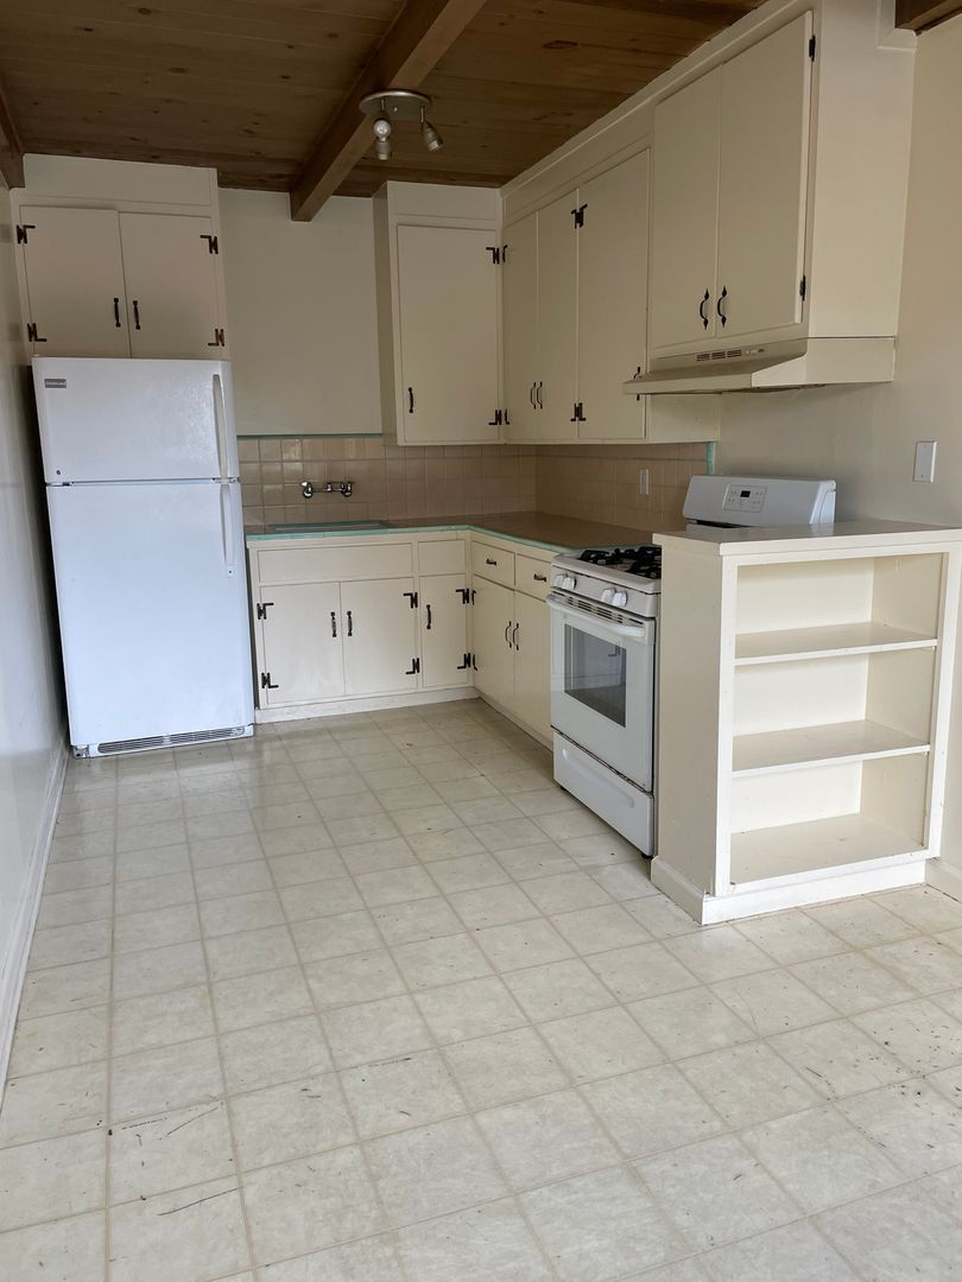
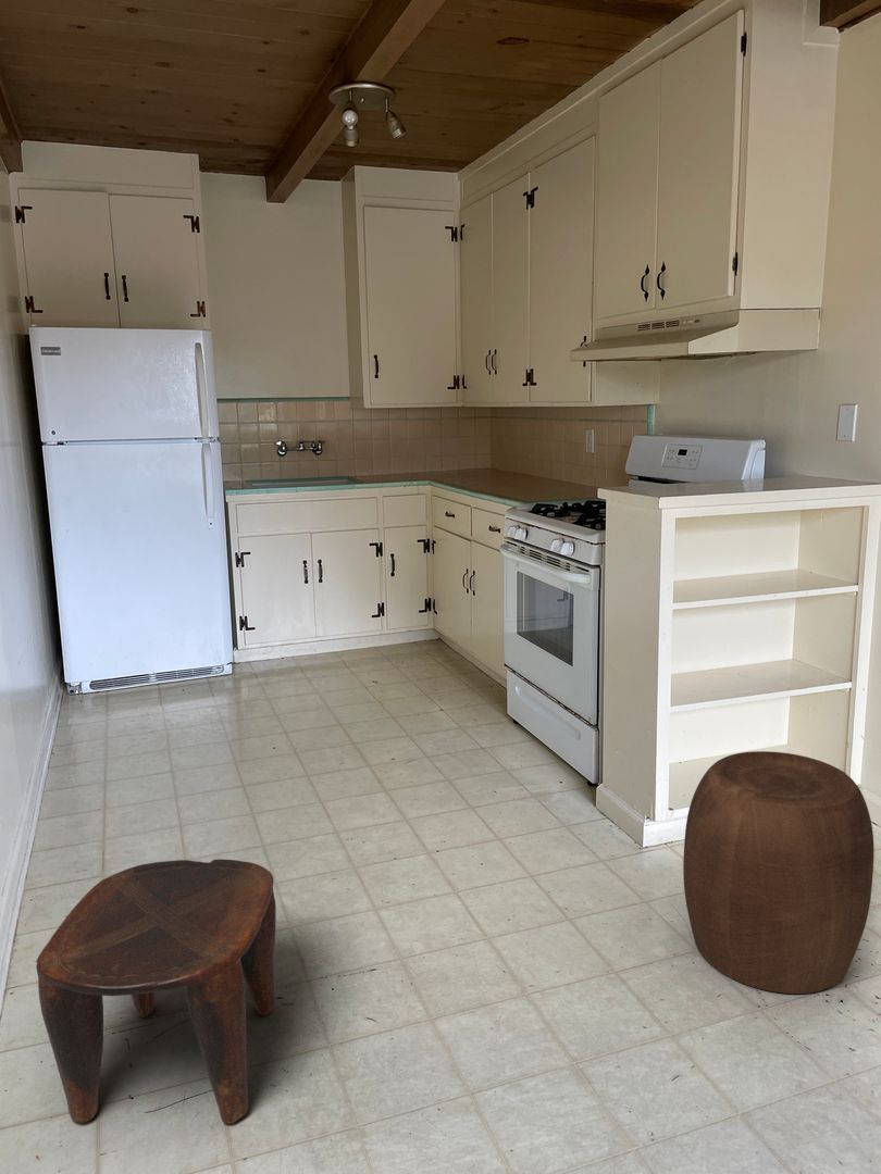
+ stool [682,750,874,995]
+ stool [35,858,277,1125]
